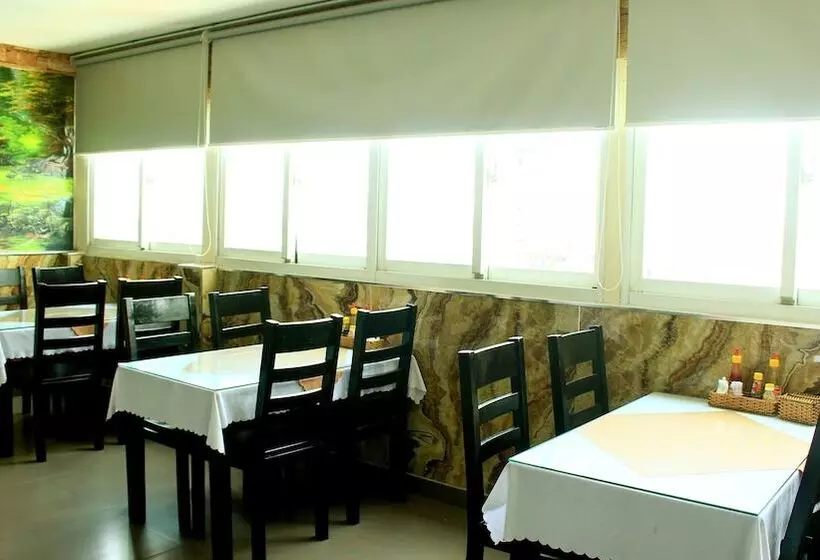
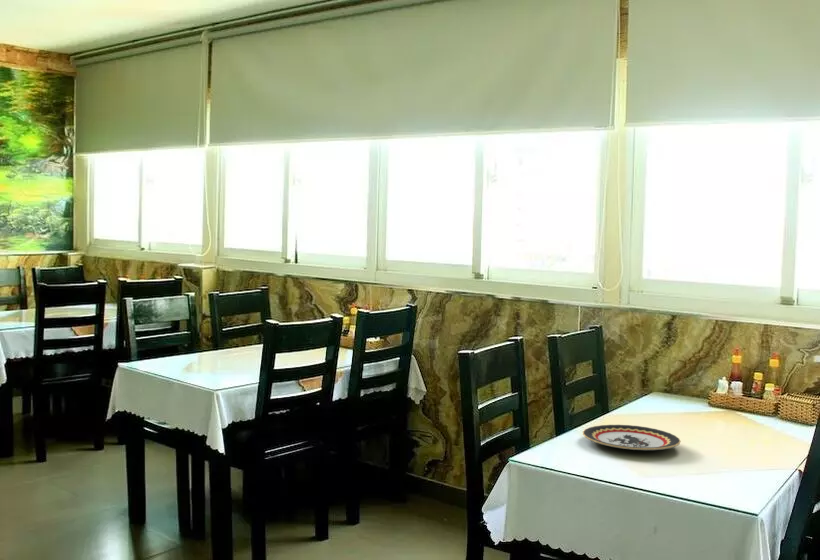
+ plate [582,424,682,451]
